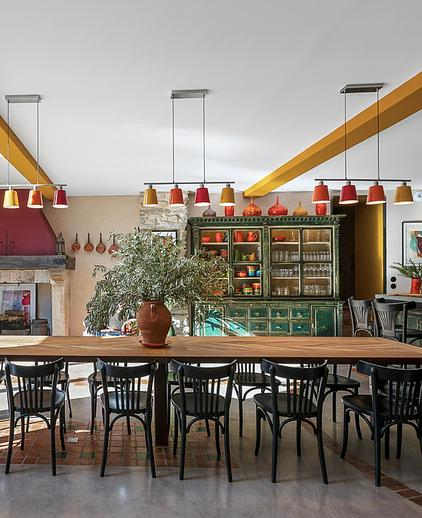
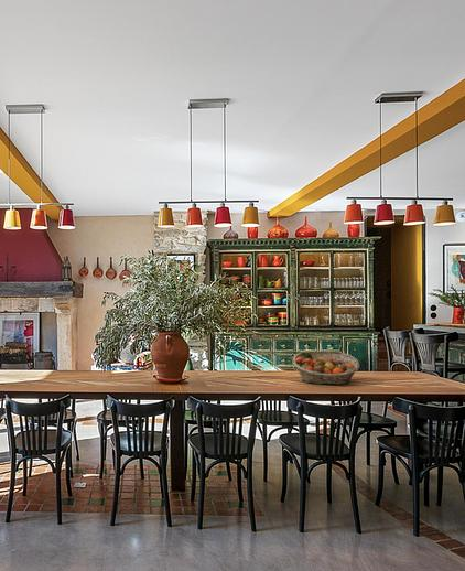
+ fruit basket [292,349,360,386]
